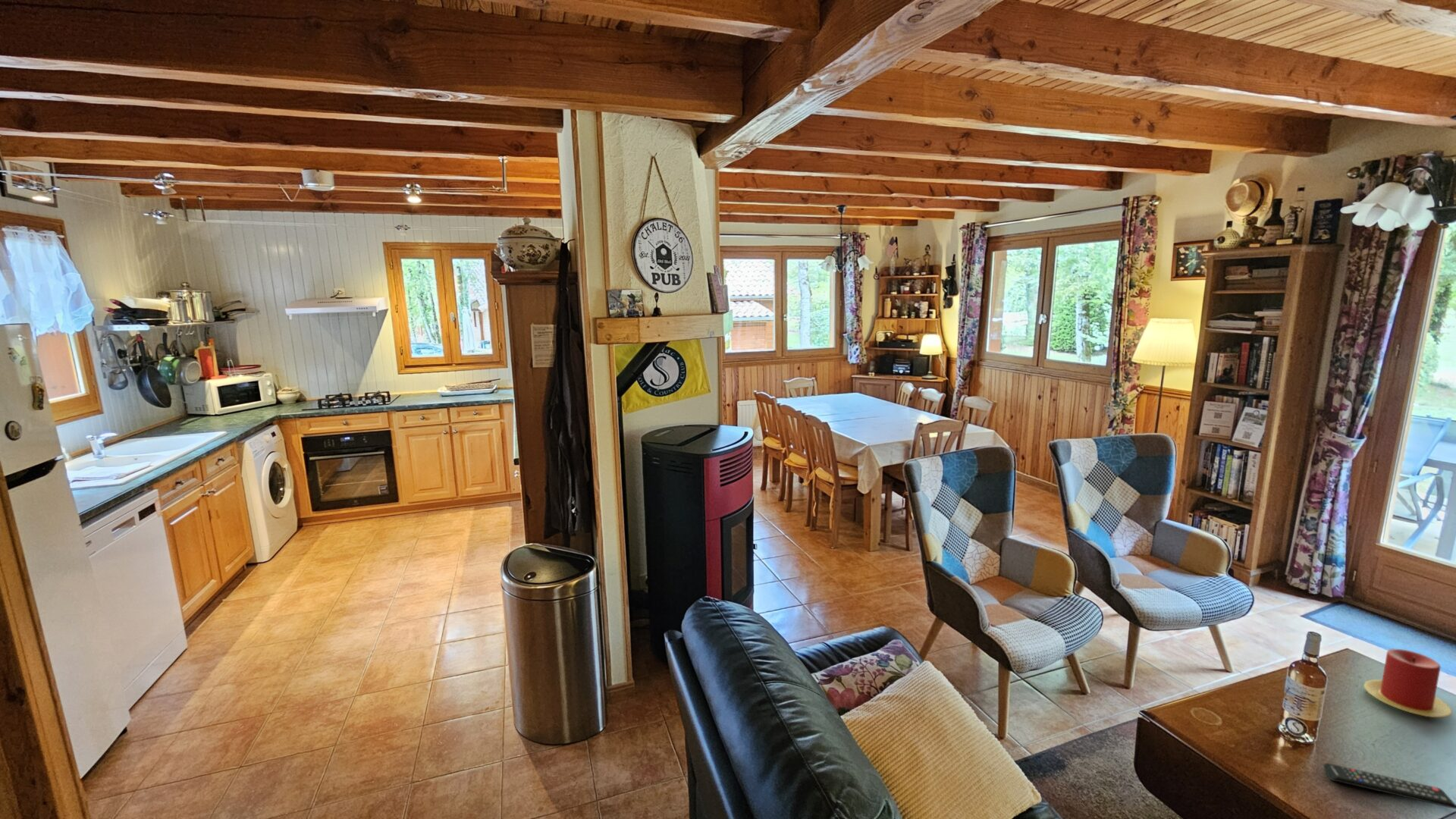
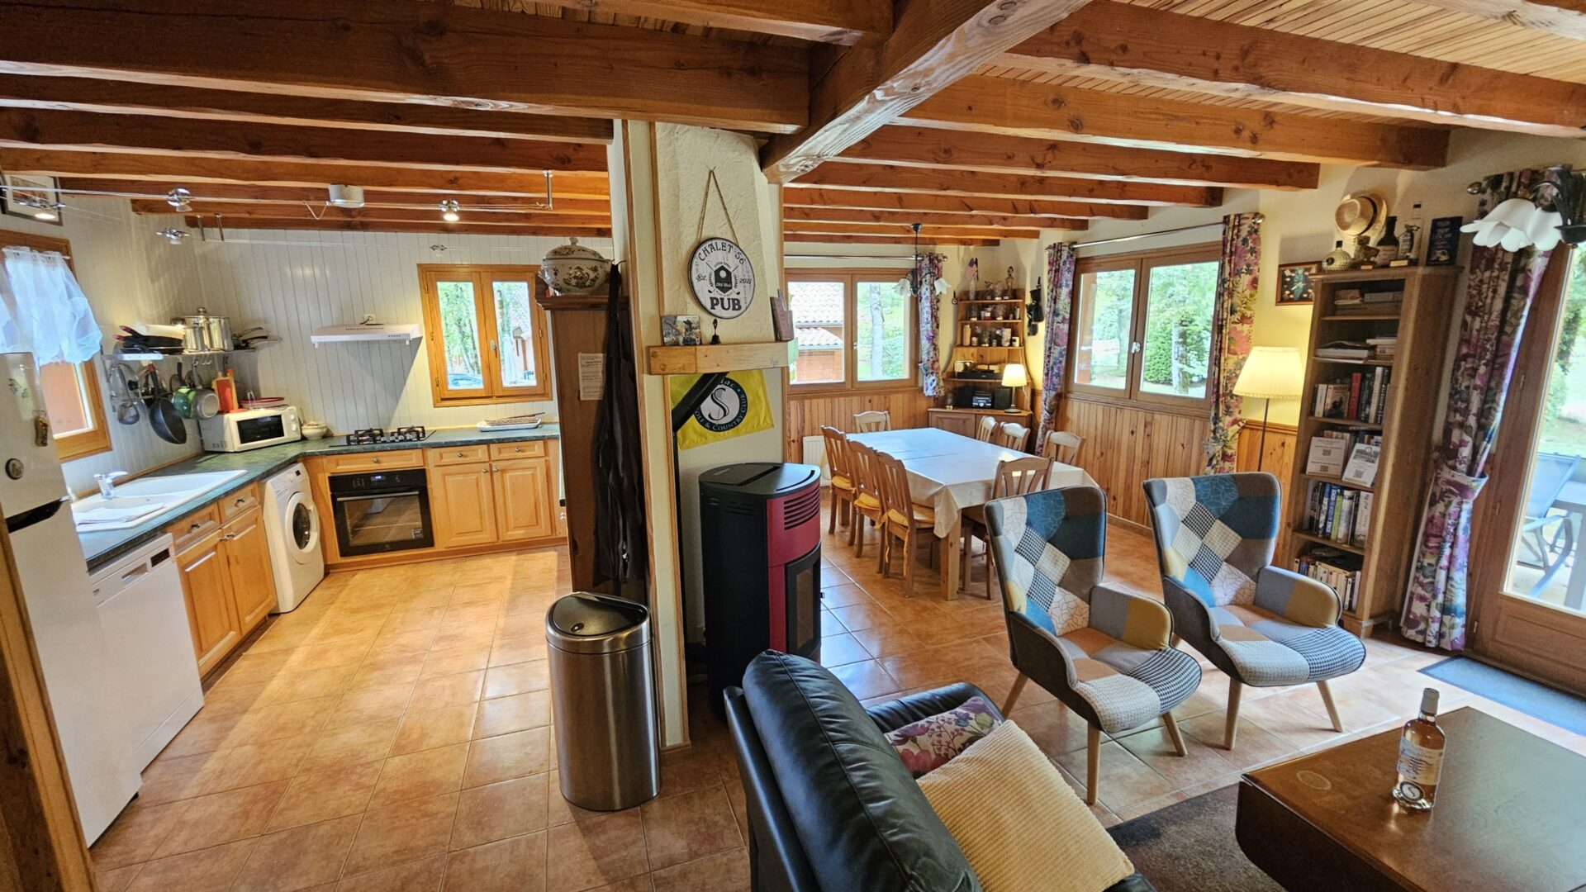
- remote control [1323,763,1456,810]
- candle [1363,648,1453,718]
